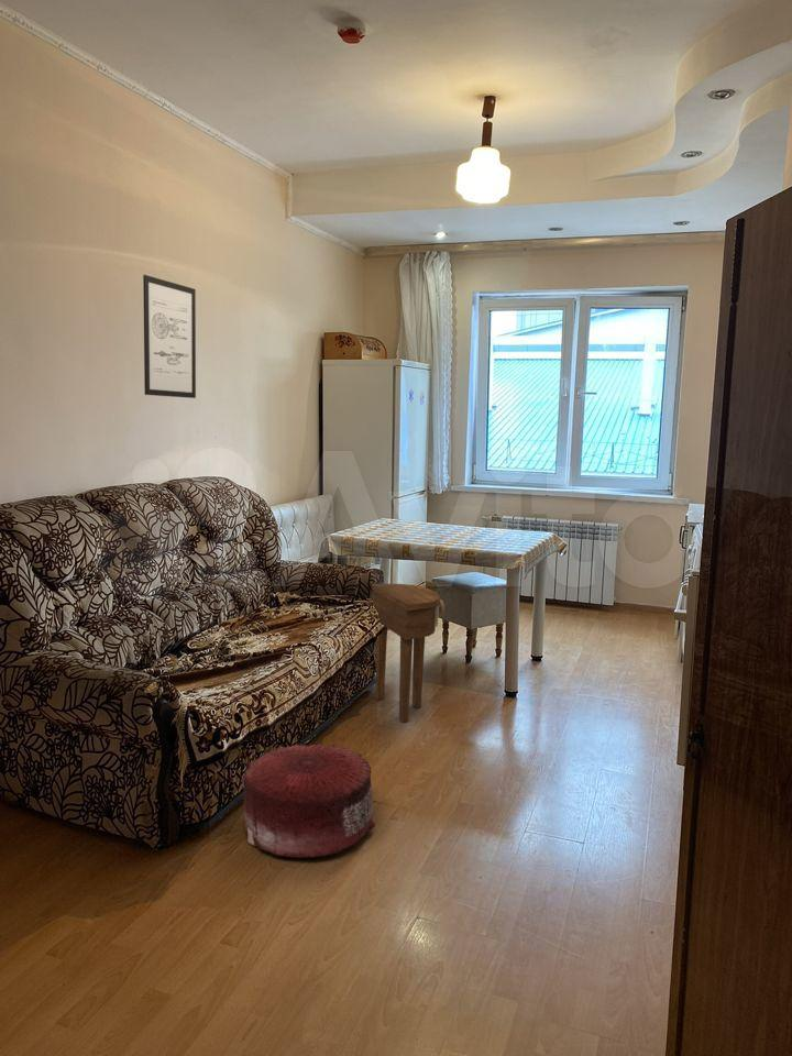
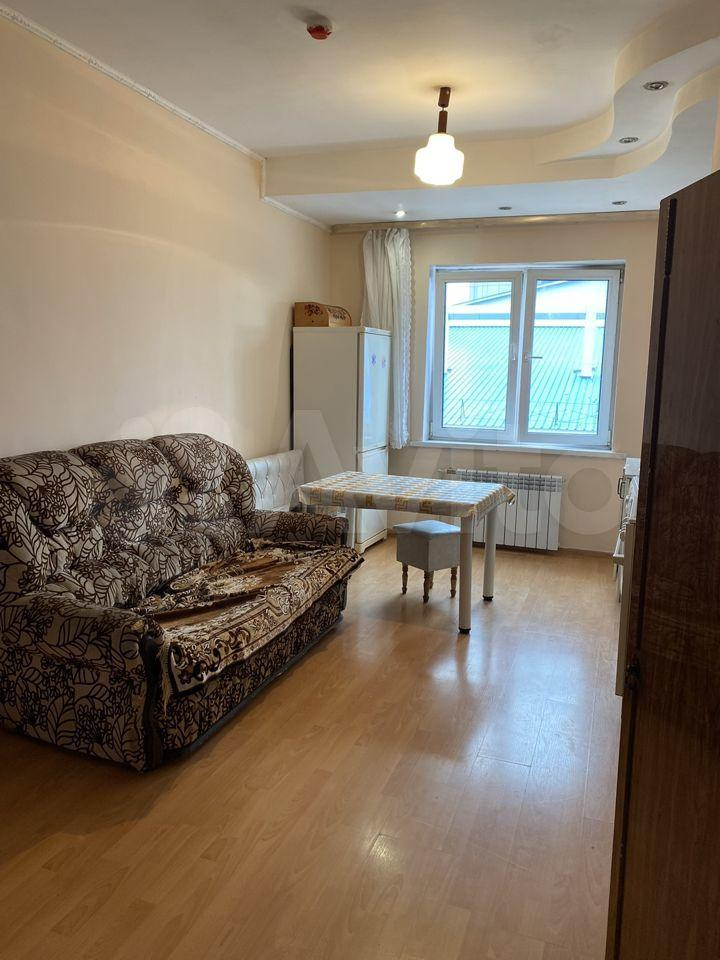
- side table [371,583,446,724]
- pouf [242,743,376,859]
- wall art [142,274,197,399]
